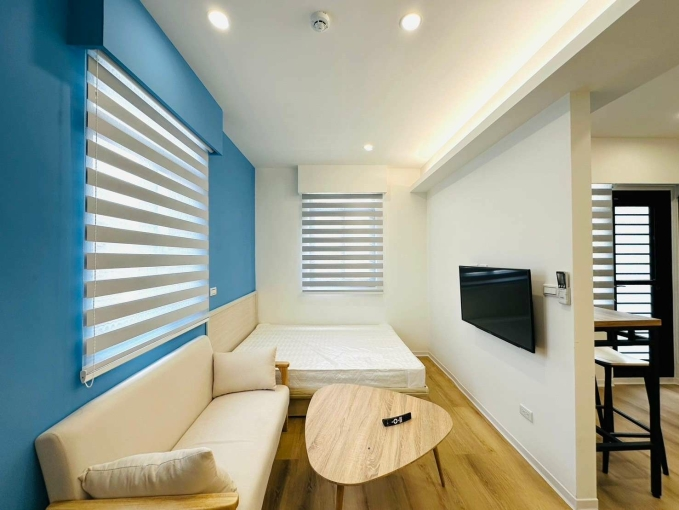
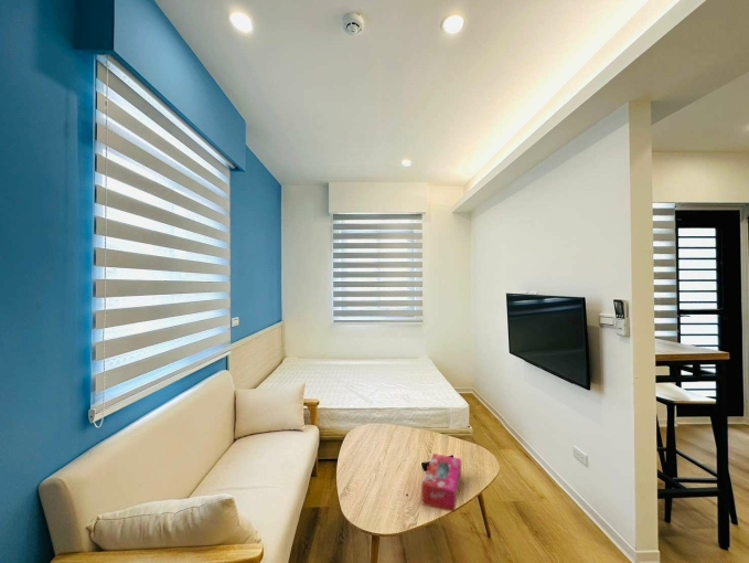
+ tissue box [420,453,462,513]
